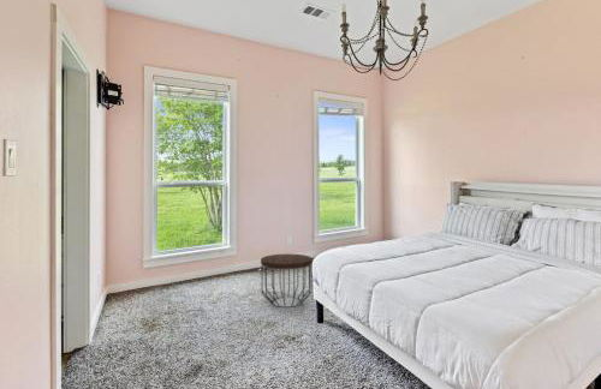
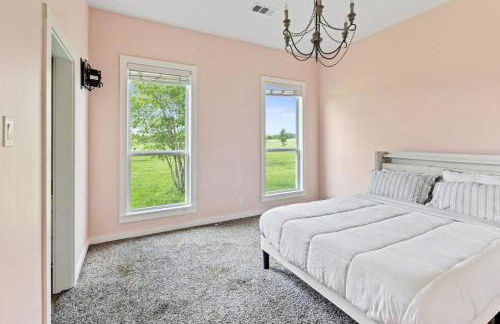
- side table [260,253,314,309]
